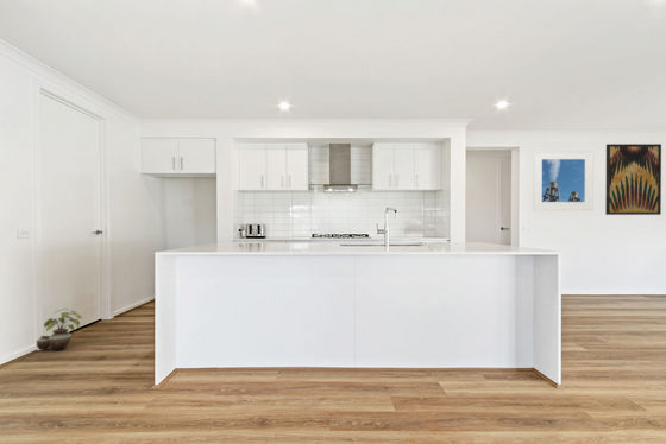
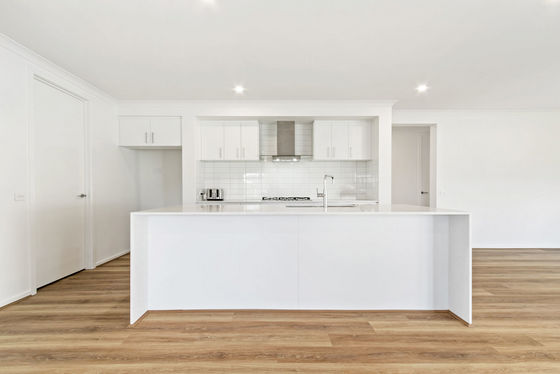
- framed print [532,150,595,211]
- potted plant [36,307,83,351]
- wall art [604,142,662,216]
